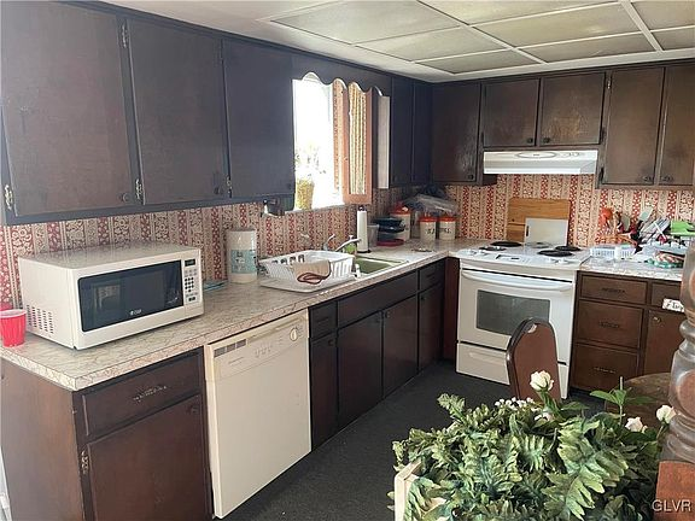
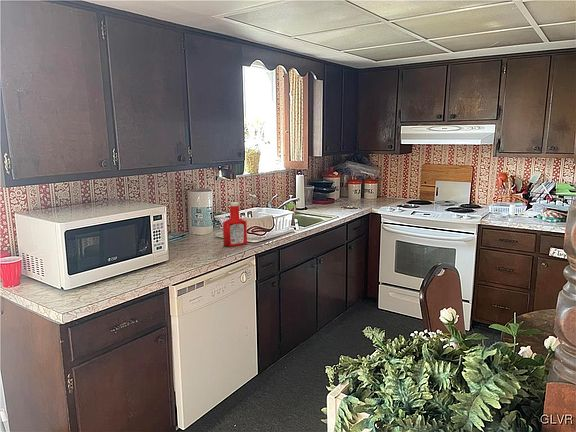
+ soap bottle [222,201,248,248]
